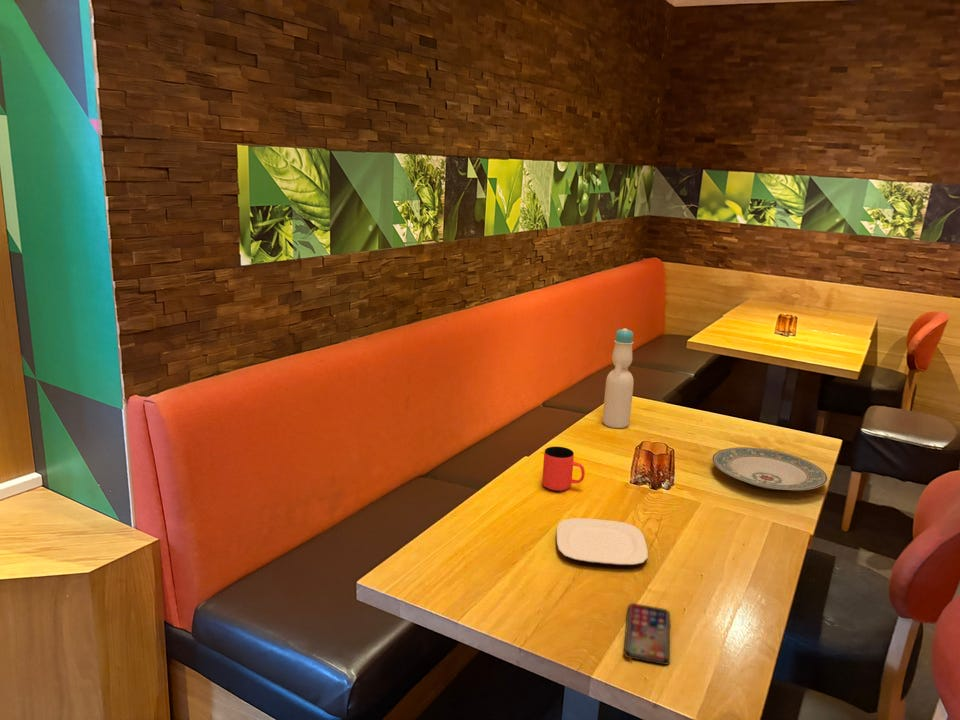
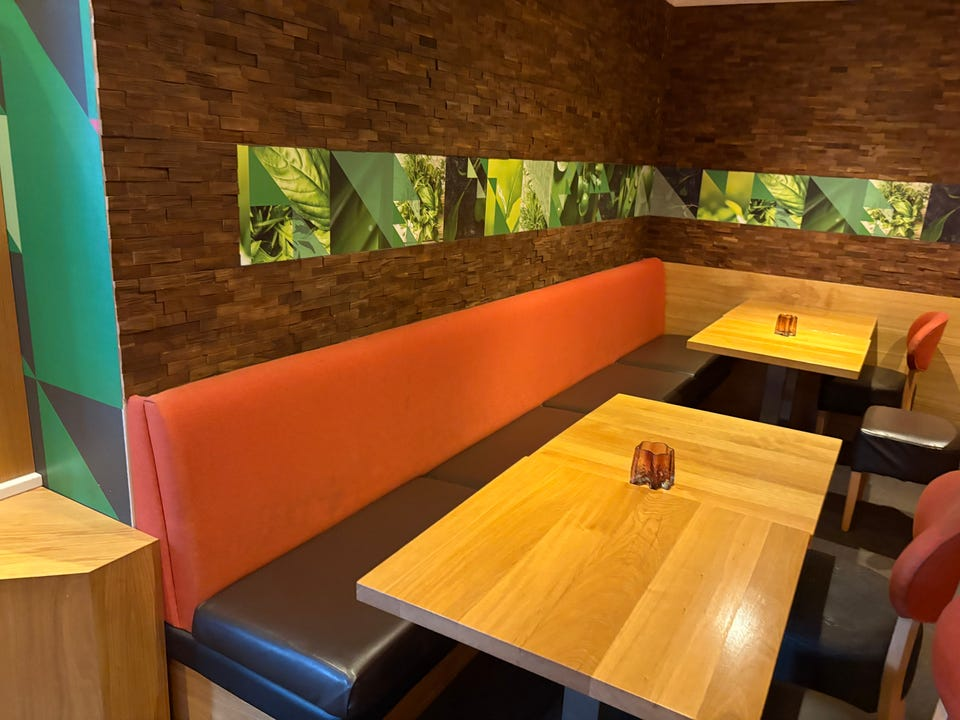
- smartphone [623,602,672,666]
- plate [711,446,828,491]
- cup [541,446,586,492]
- bottle [602,327,635,429]
- plate [556,517,649,566]
